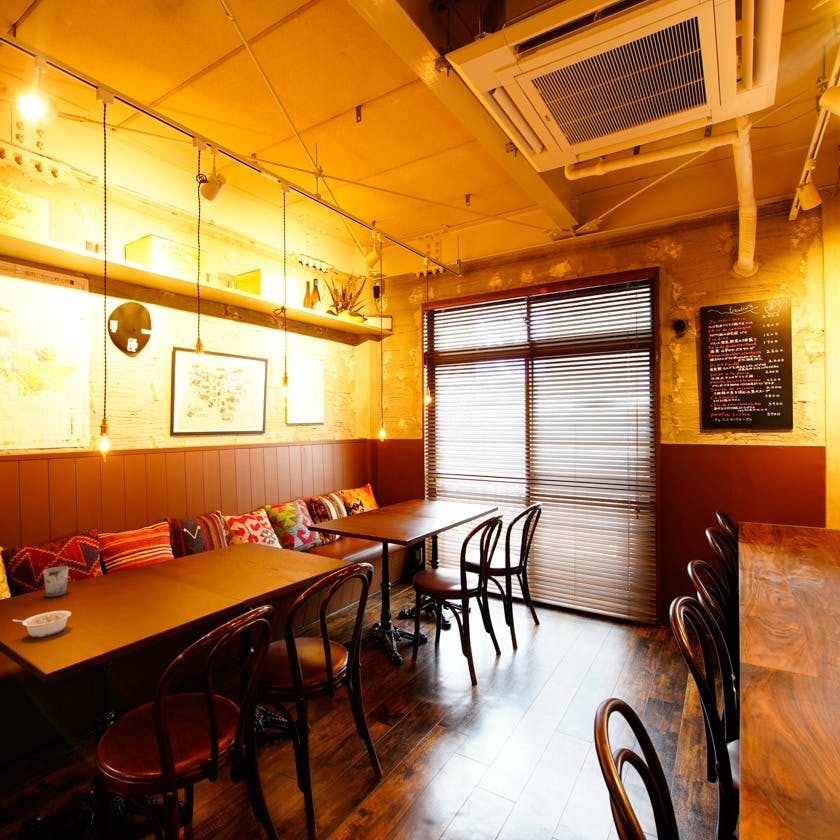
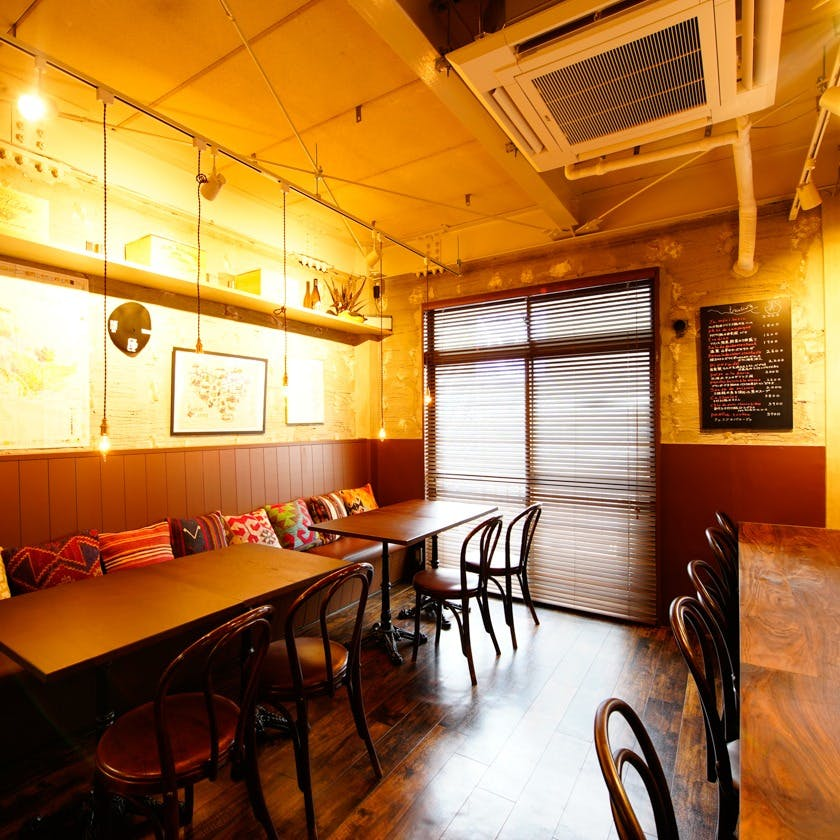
- cup [42,566,70,597]
- legume [12,610,72,638]
